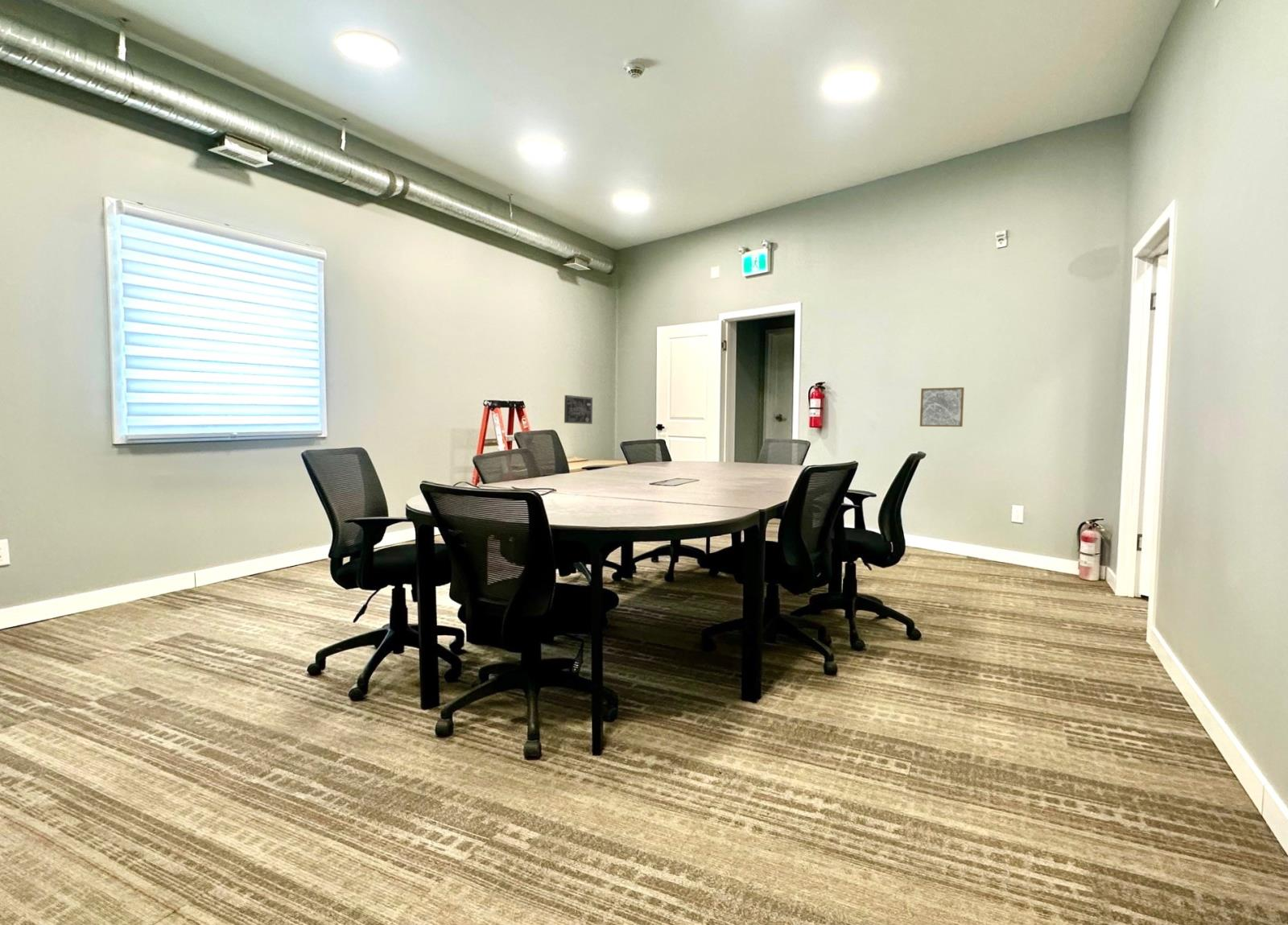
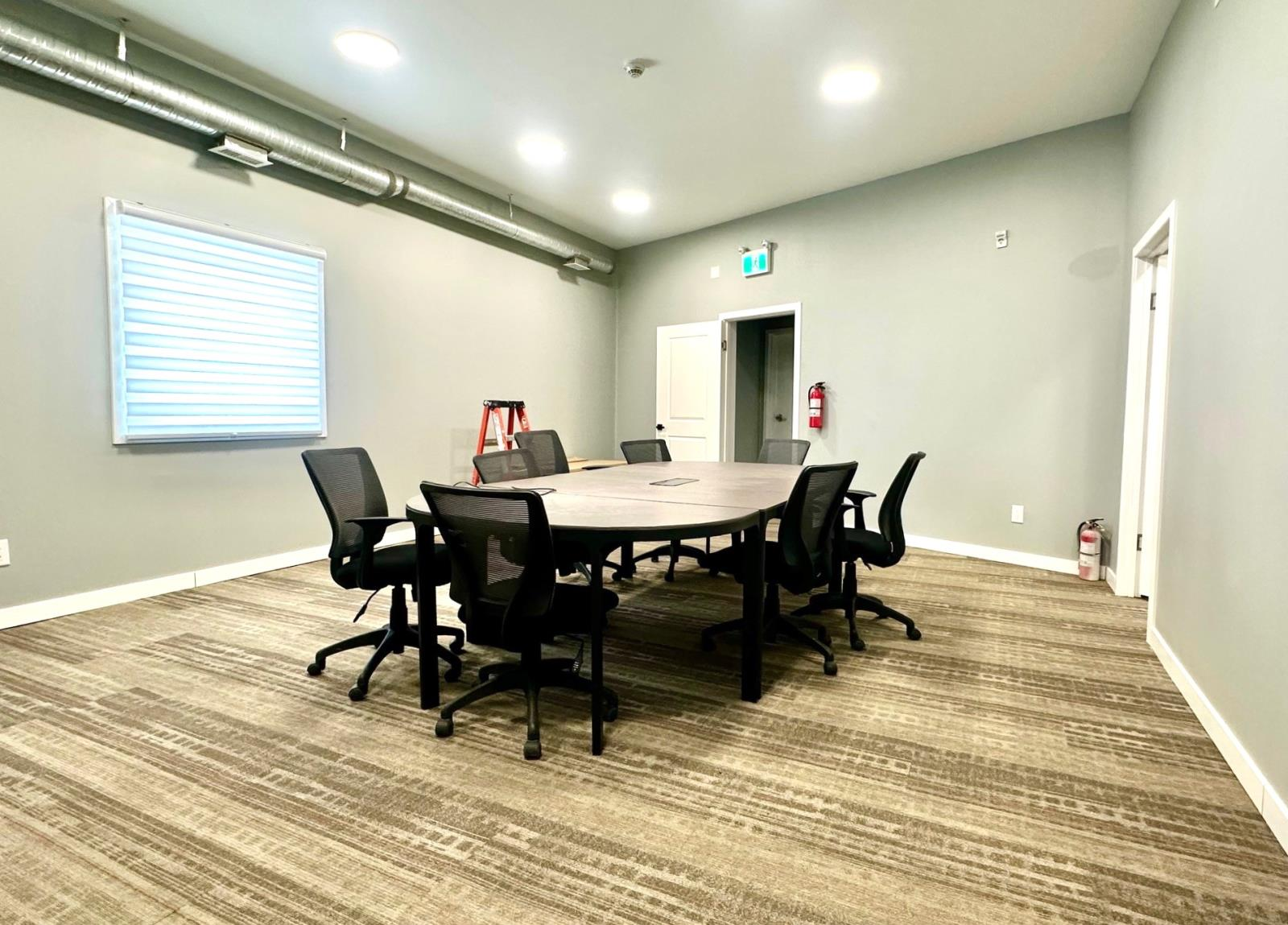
- wall art [564,394,593,425]
- wall art [919,386,965,427]
